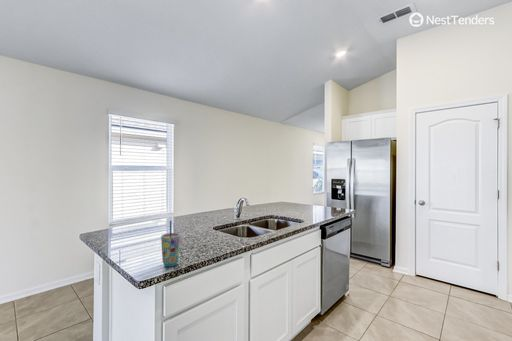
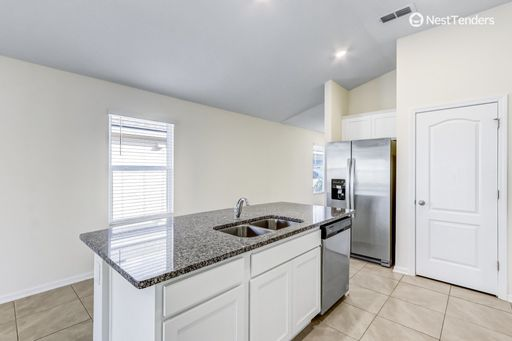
- cup [160,220,181,267]
